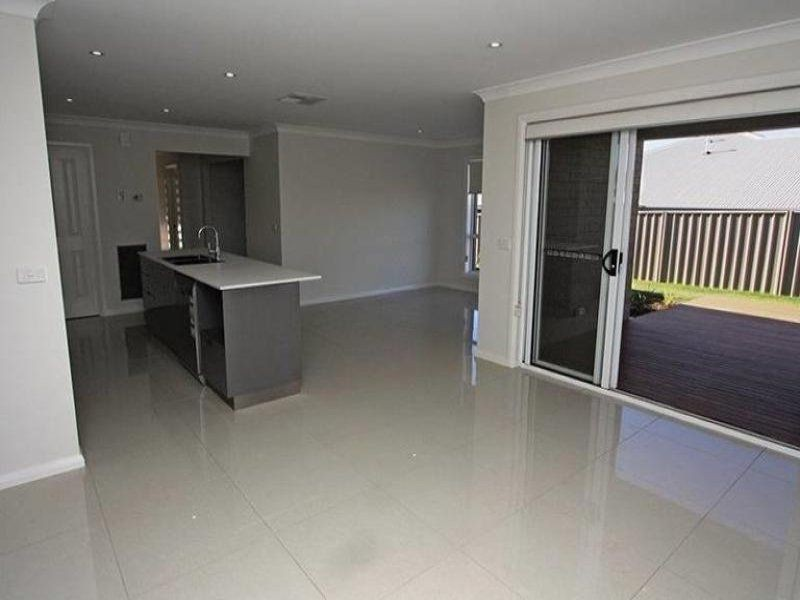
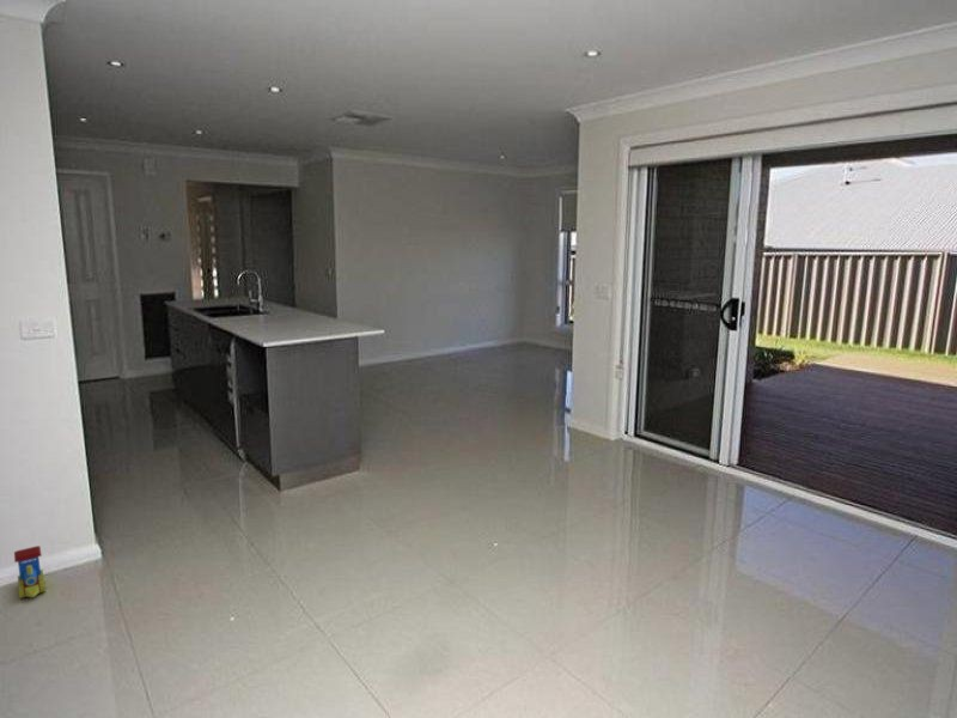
+ toy train [13,544,47,600]
